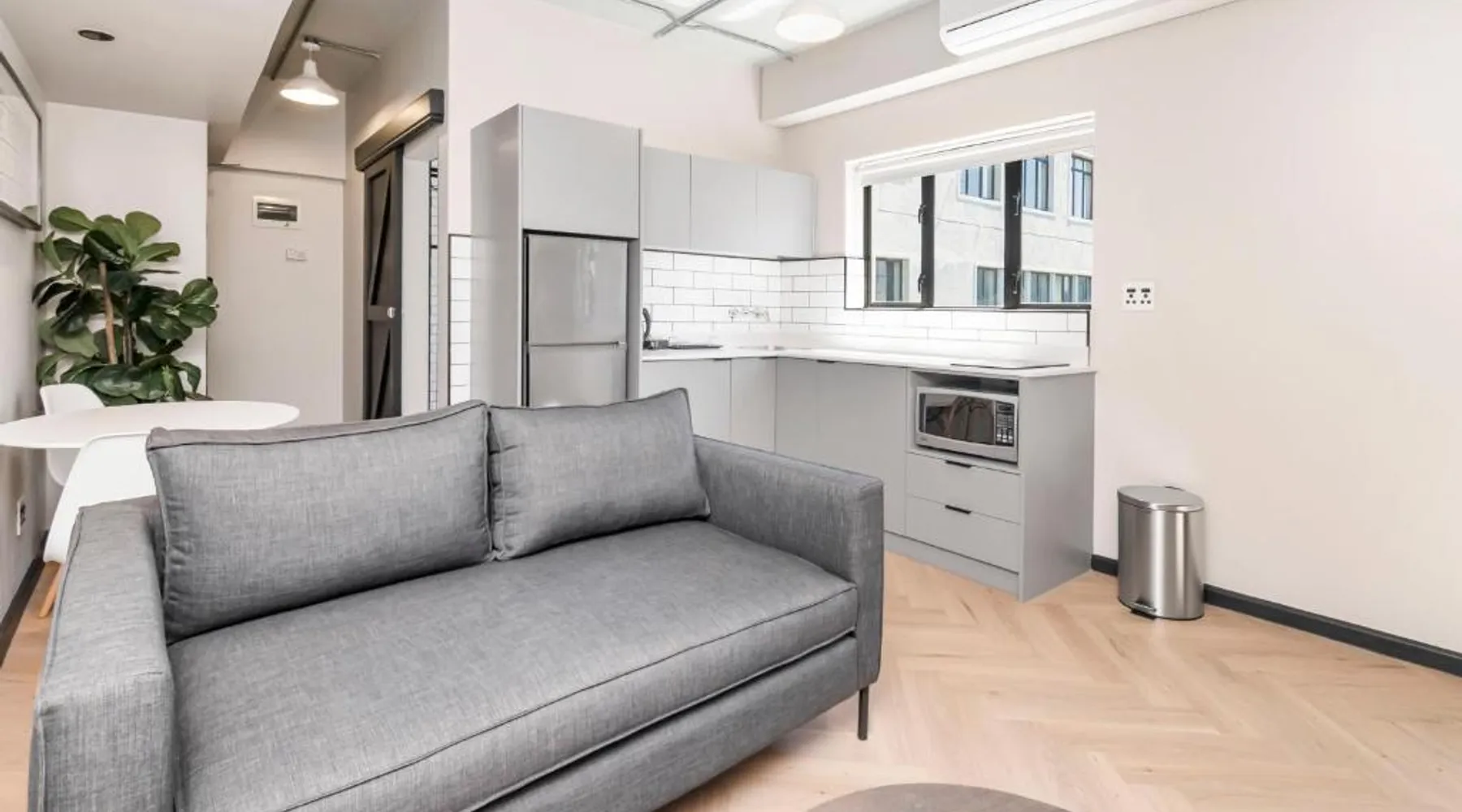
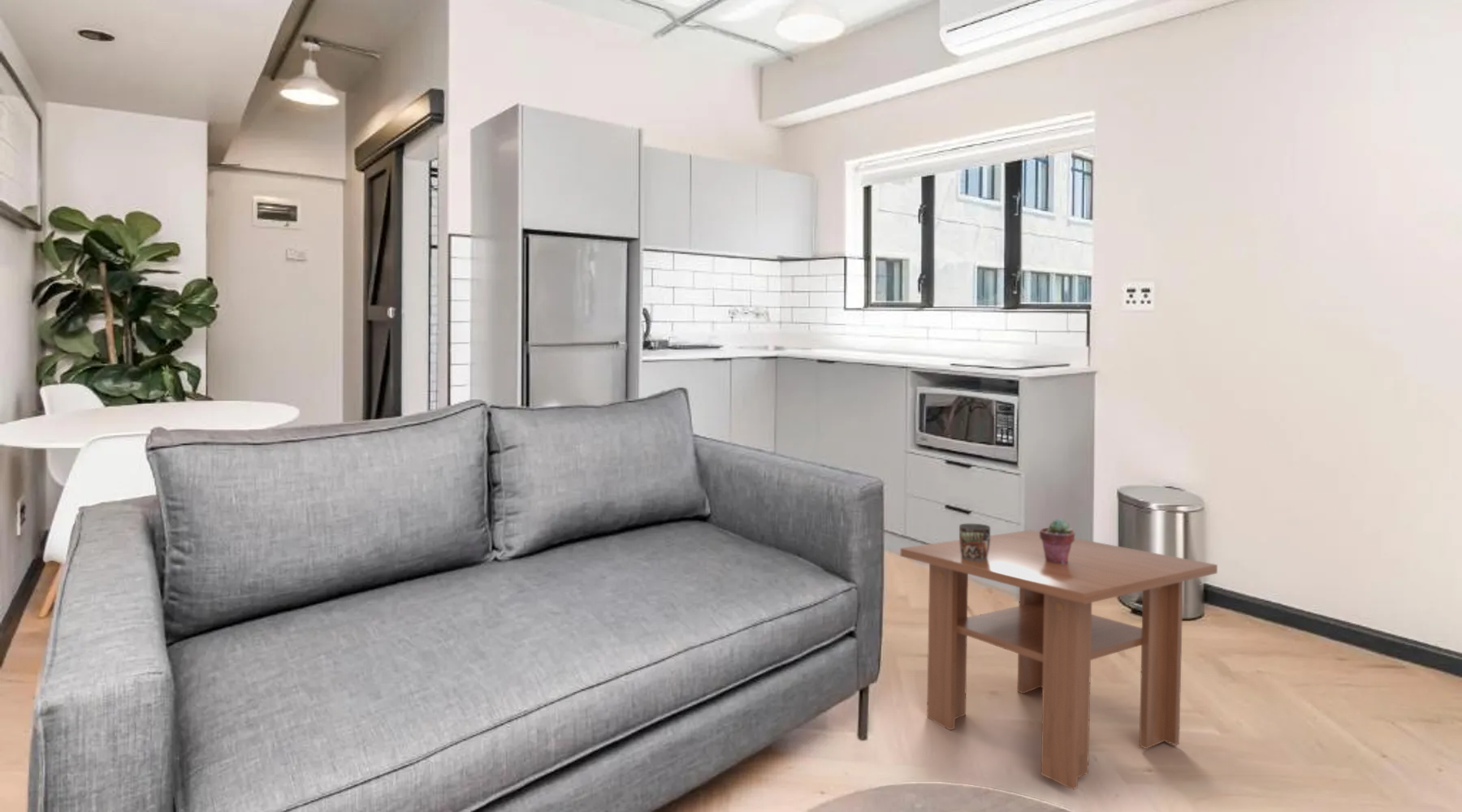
+ coffee table [900,529,1218,791]
+ mug [958,523,991,561]
+ potted succulent [1039,517,1075,564]
